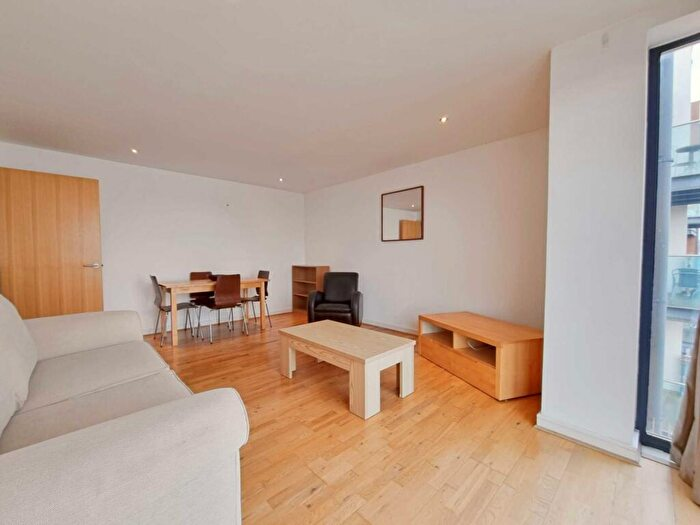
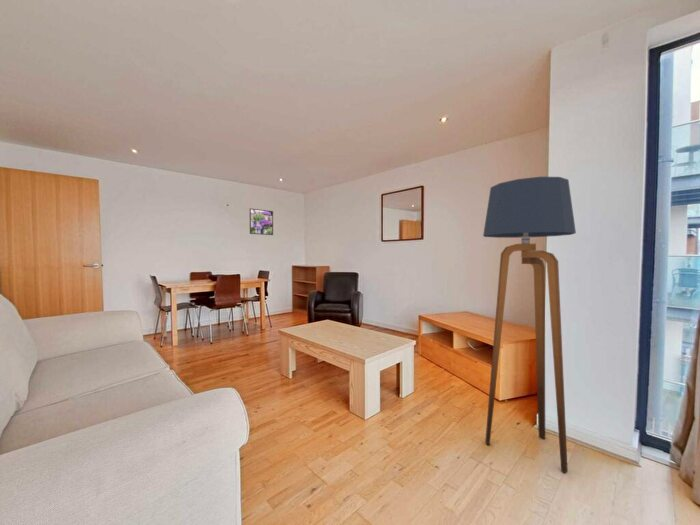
+ floor lamp [482,176,577,474]
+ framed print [249,208,274,236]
